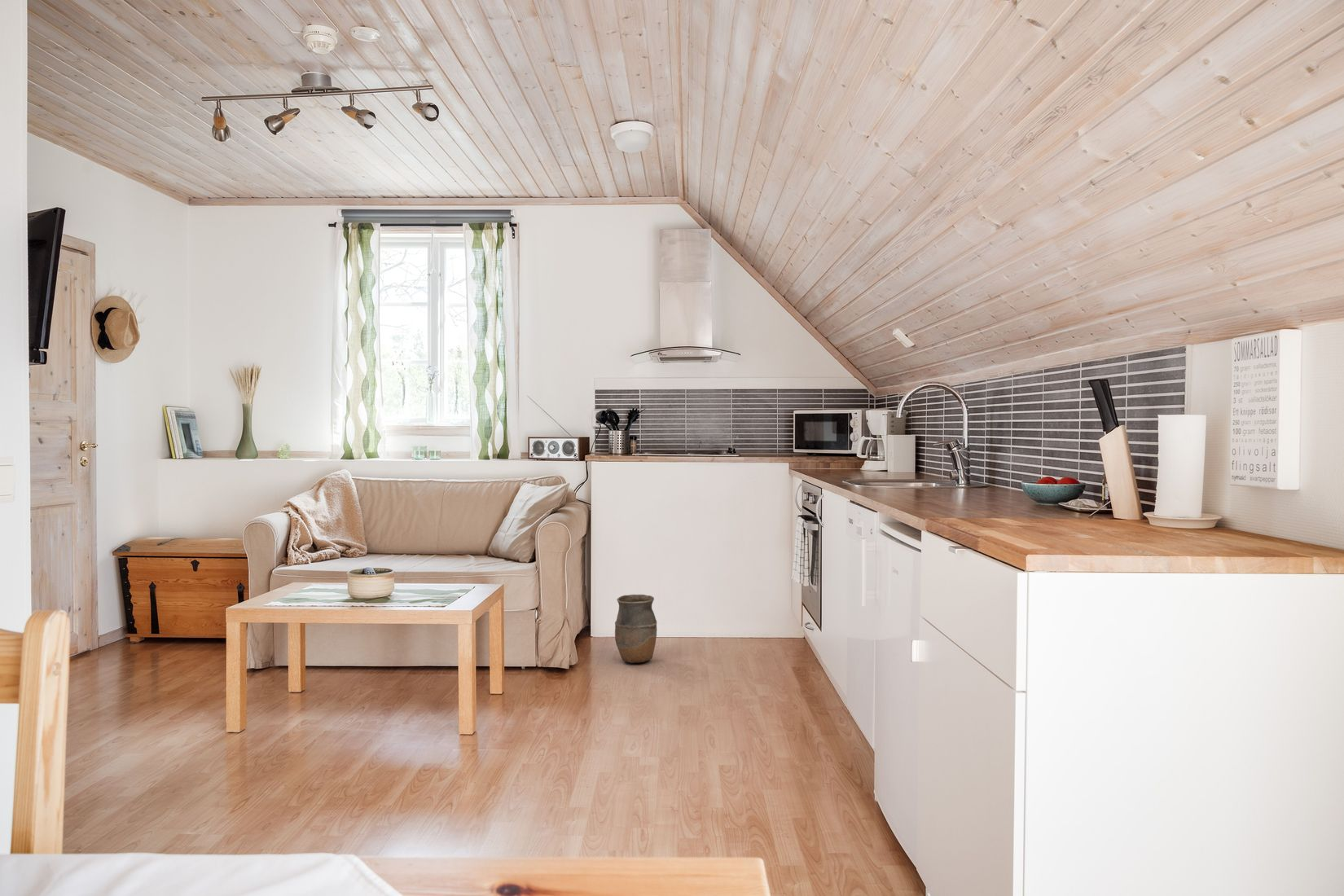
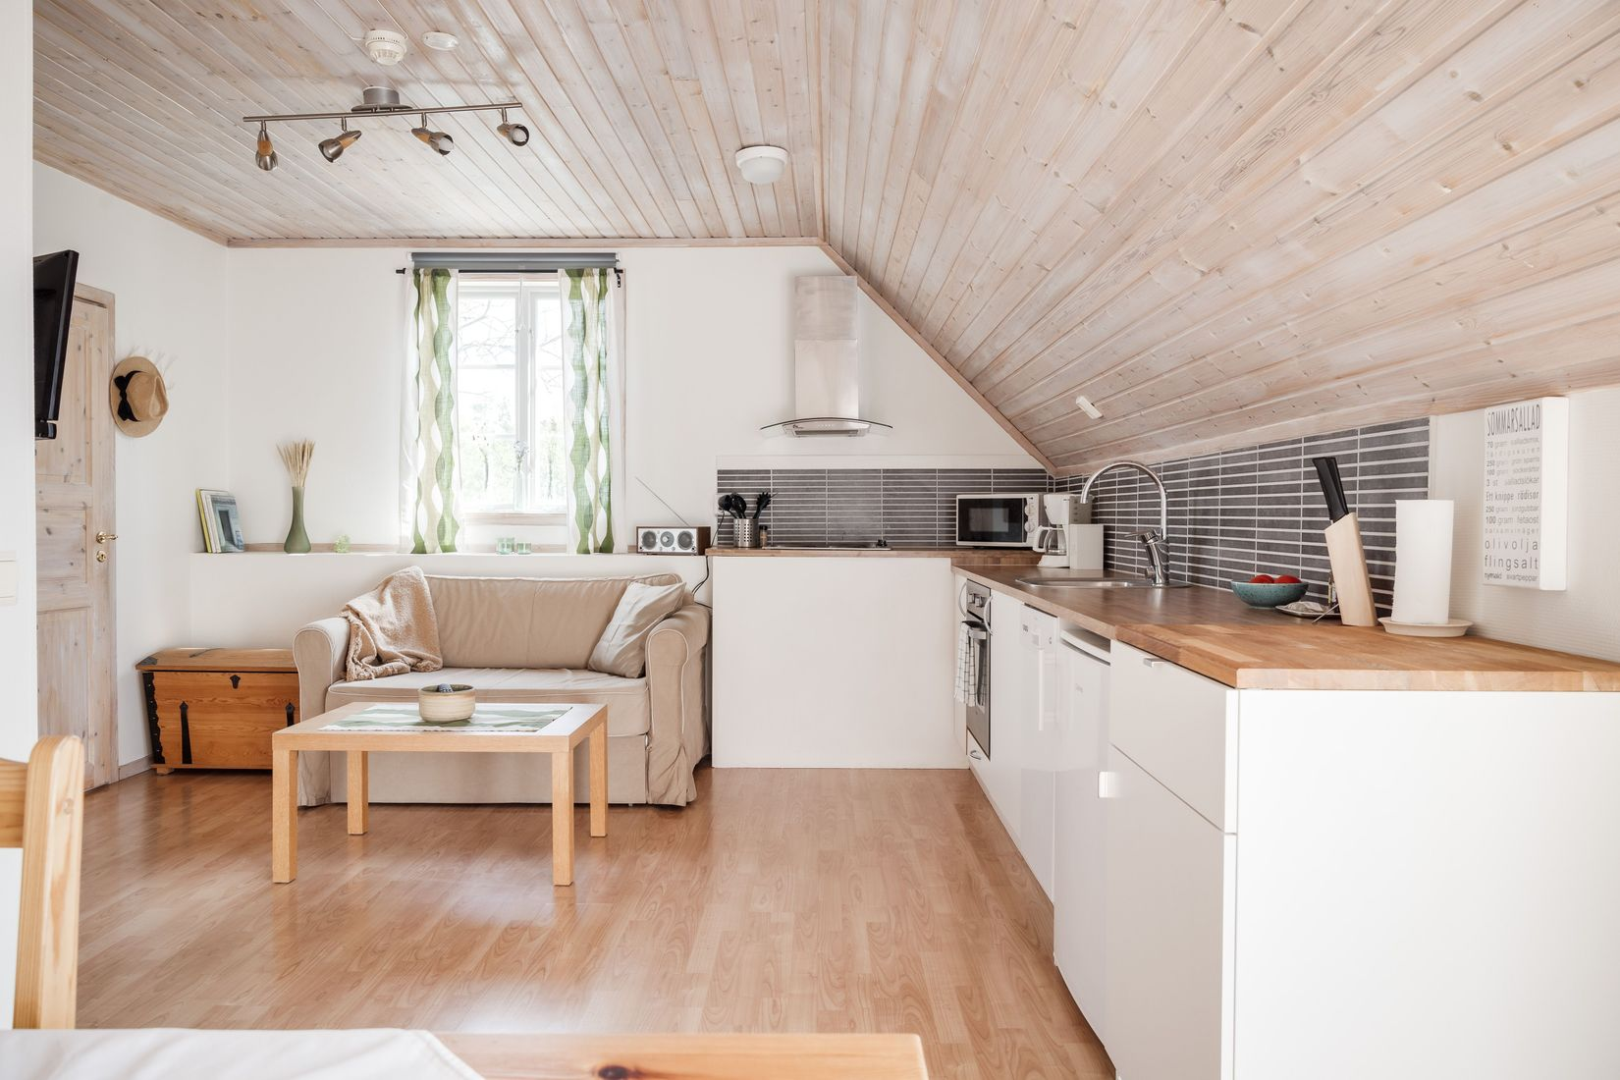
- vase [614,594,657,664]
